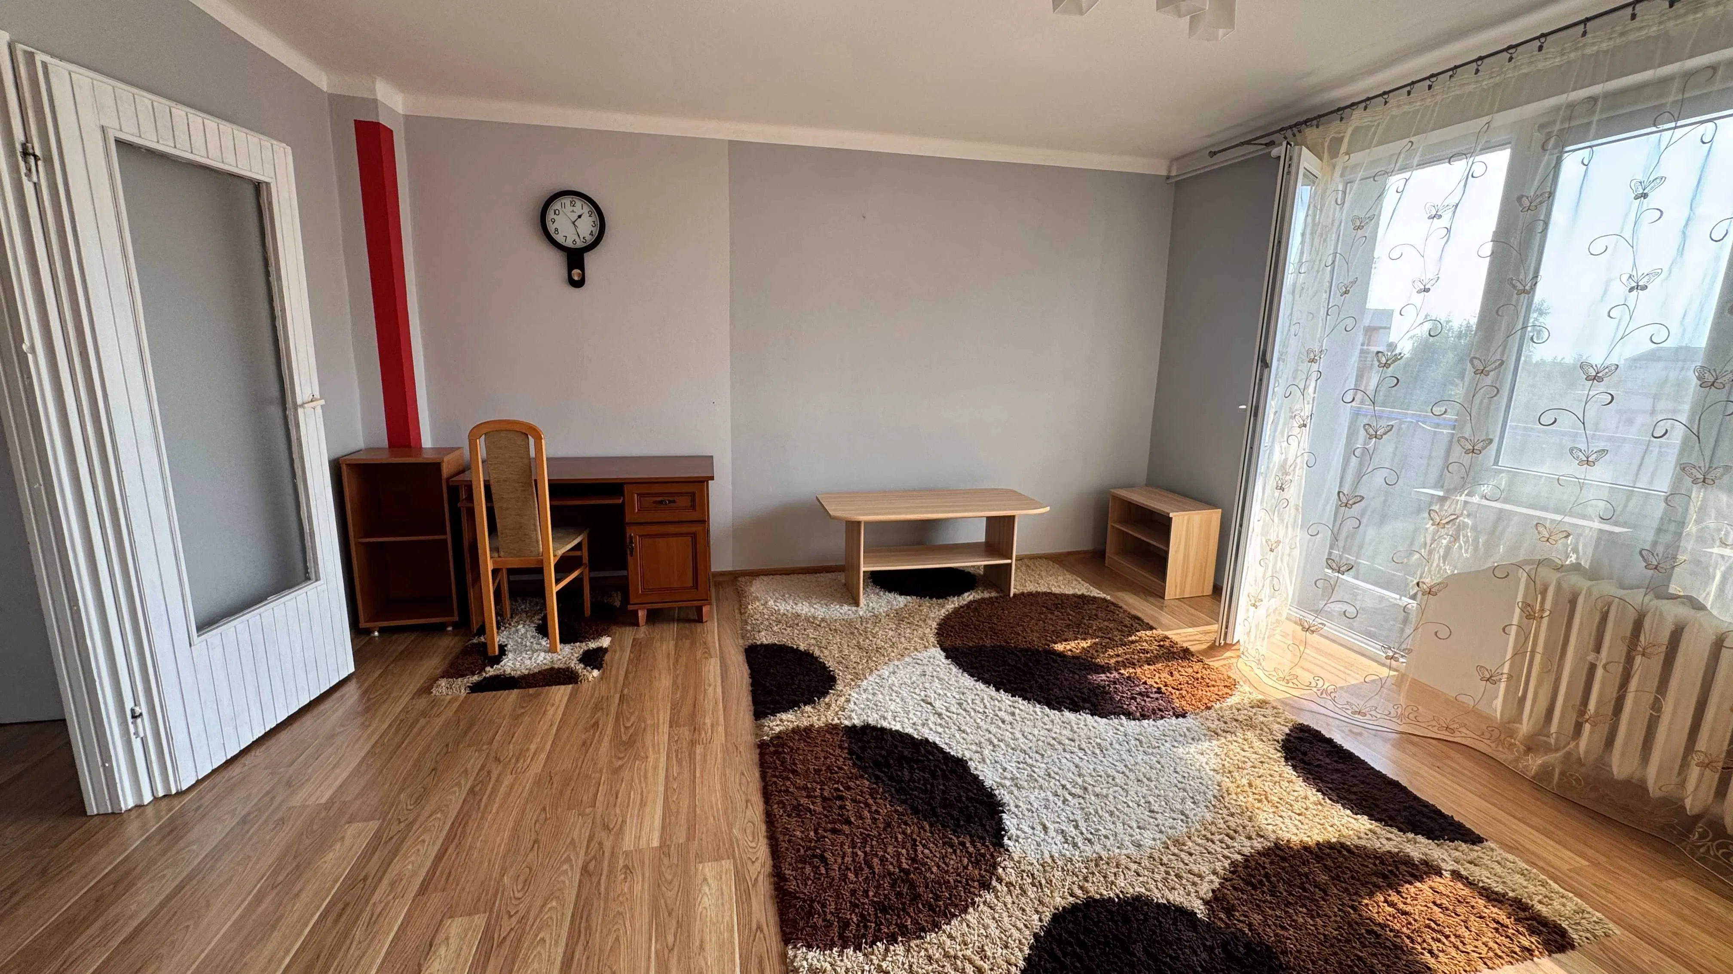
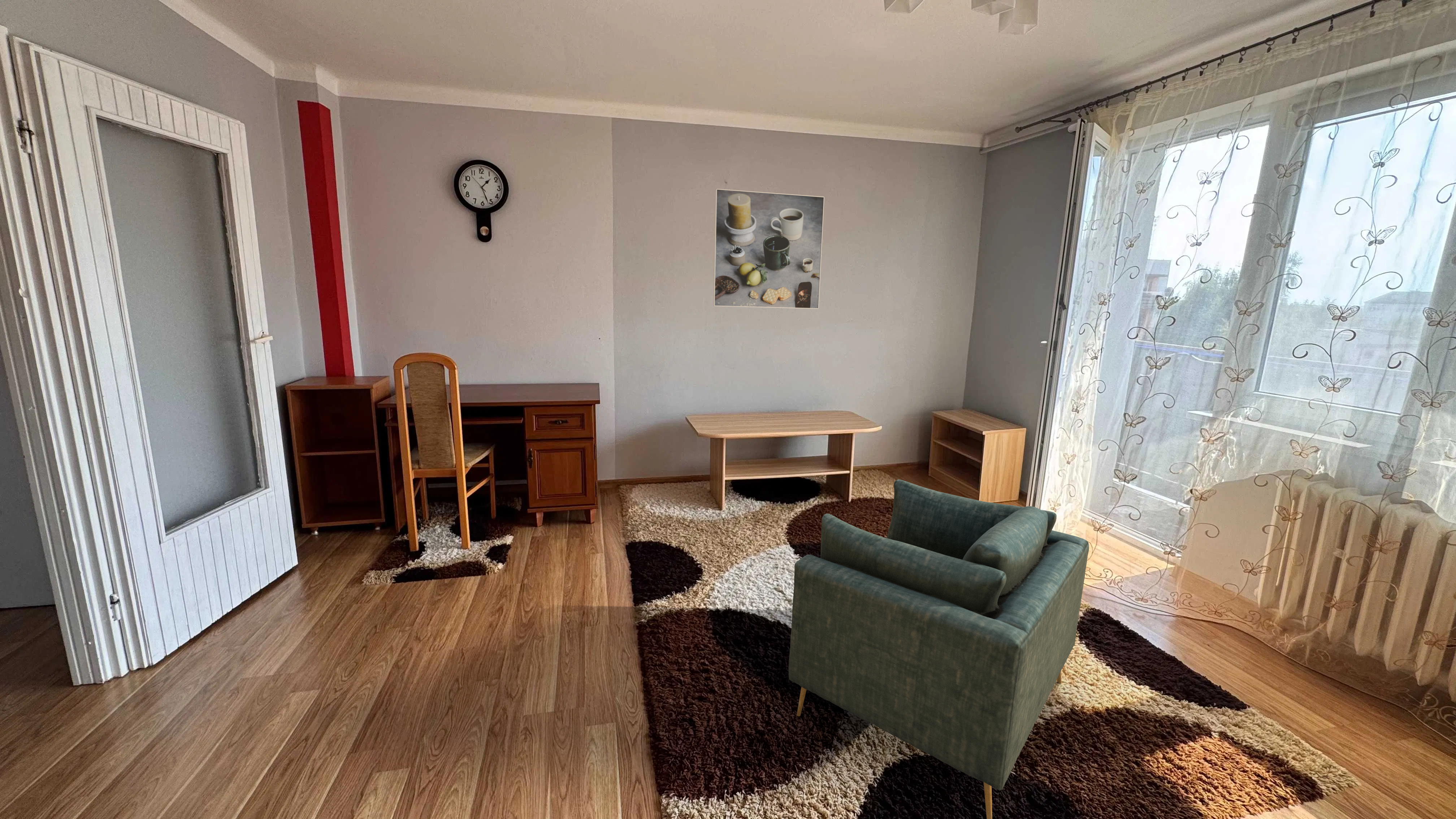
+ armchair [788,479,1089,819]
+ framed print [713,188,825,309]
